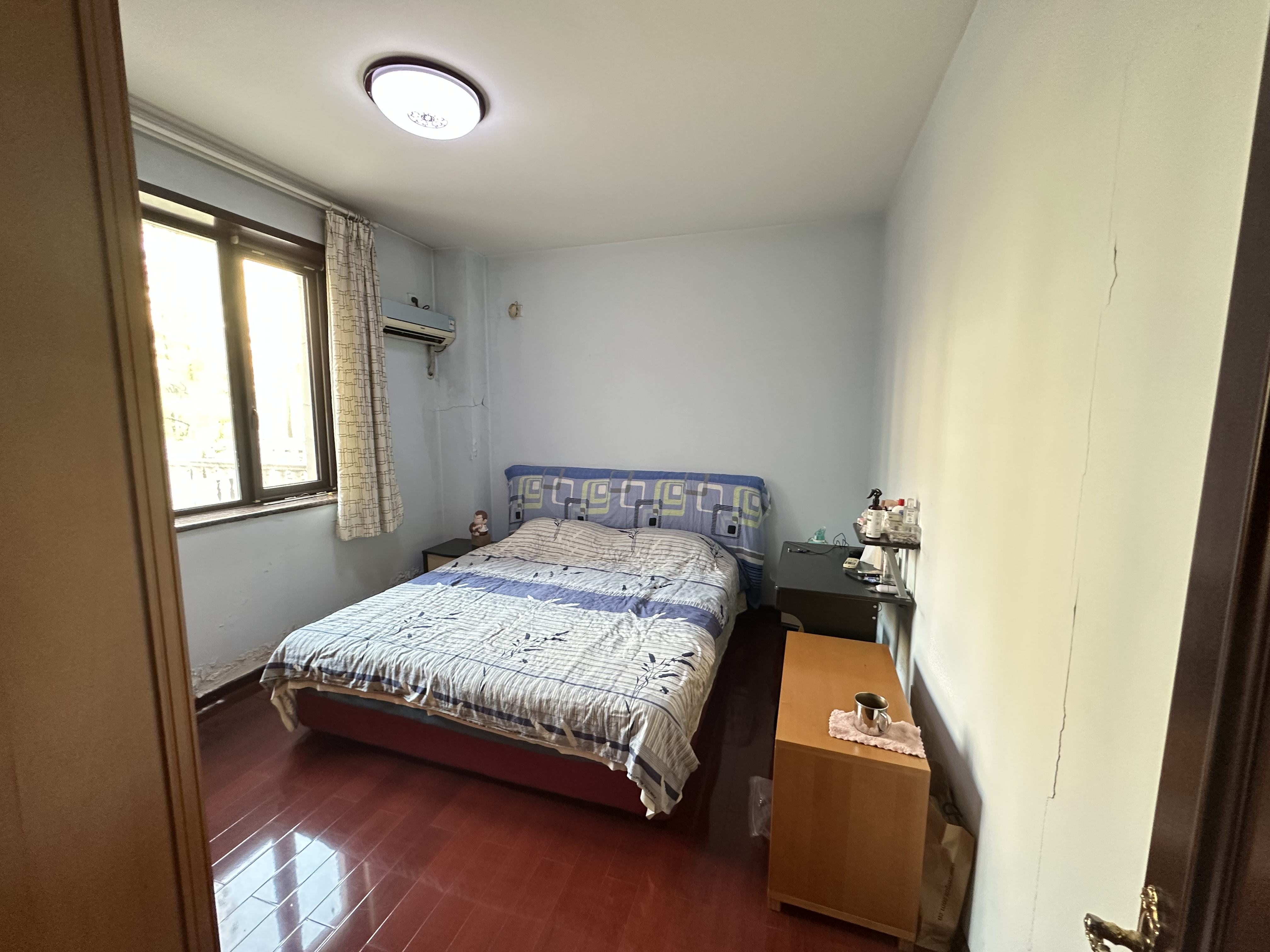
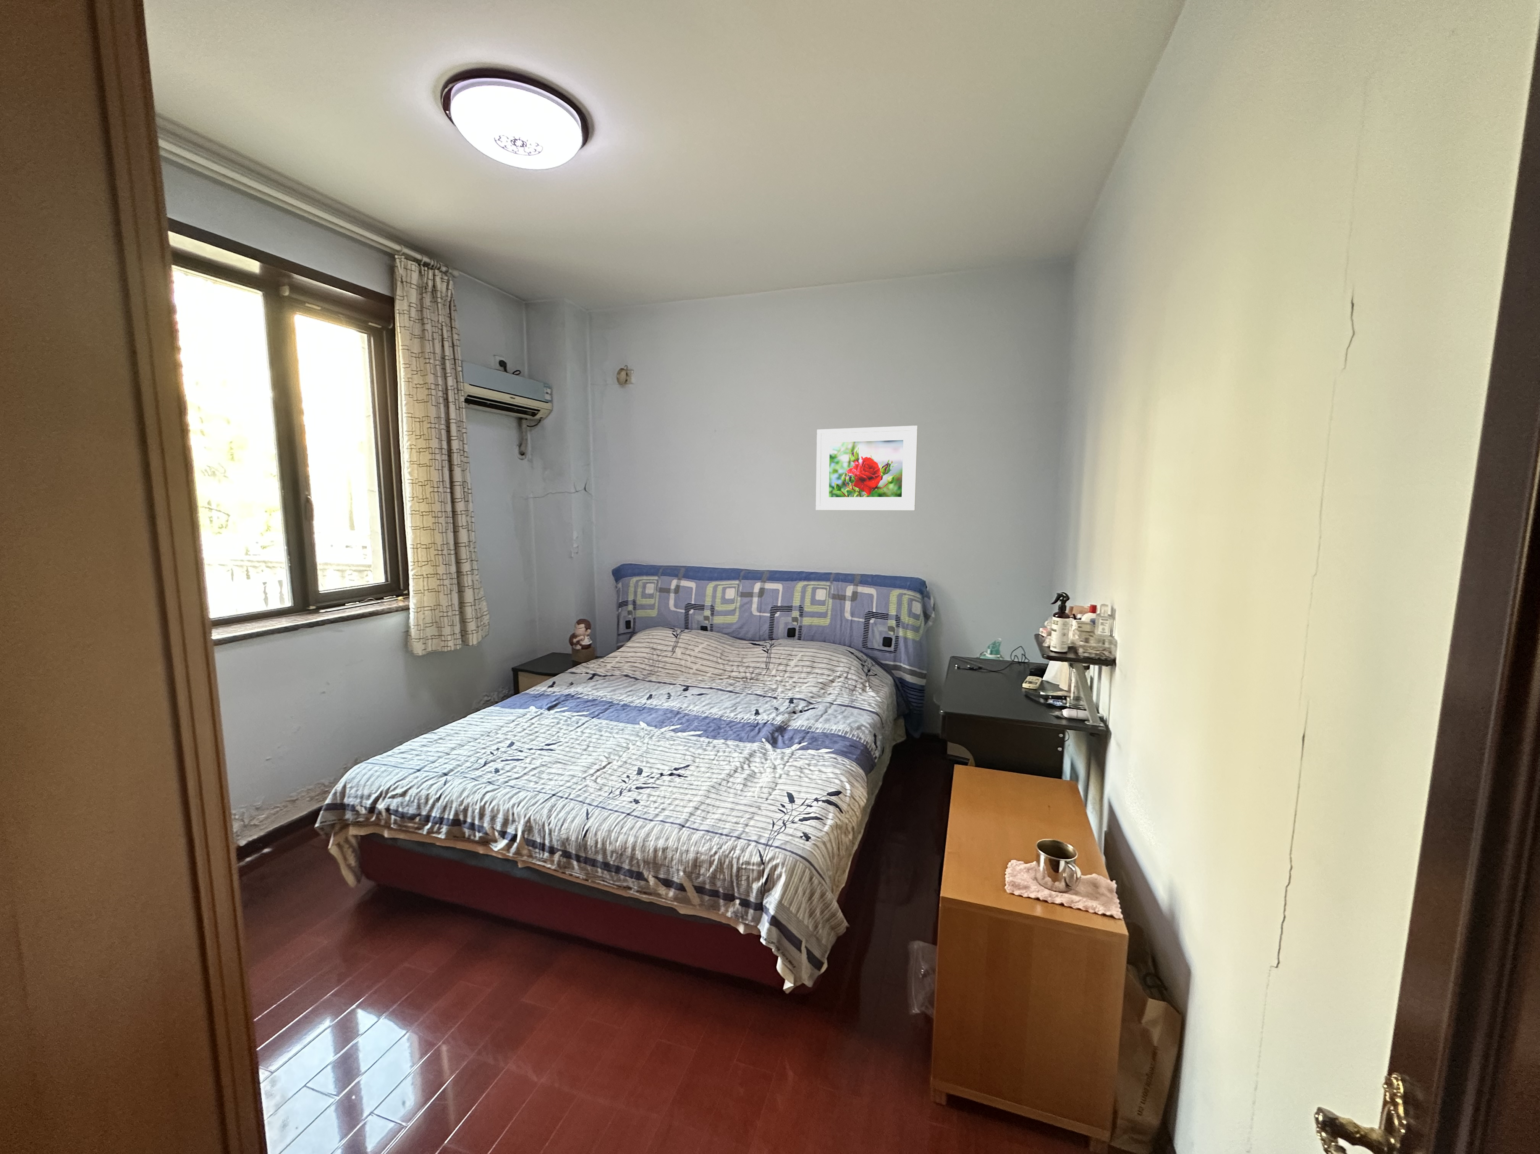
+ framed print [815,425,918,512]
